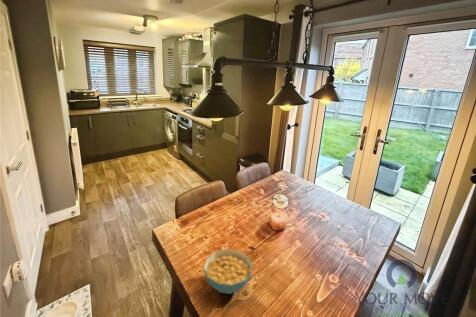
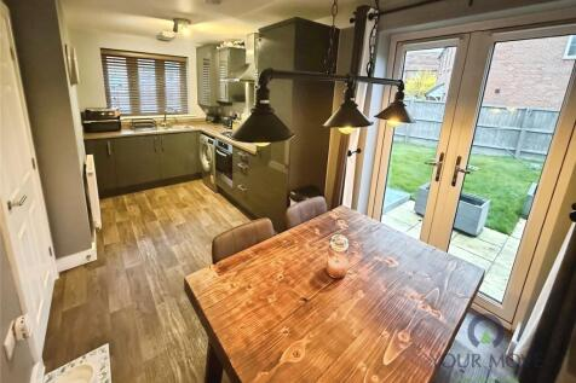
- cereal bowl [203,248,253,295]
